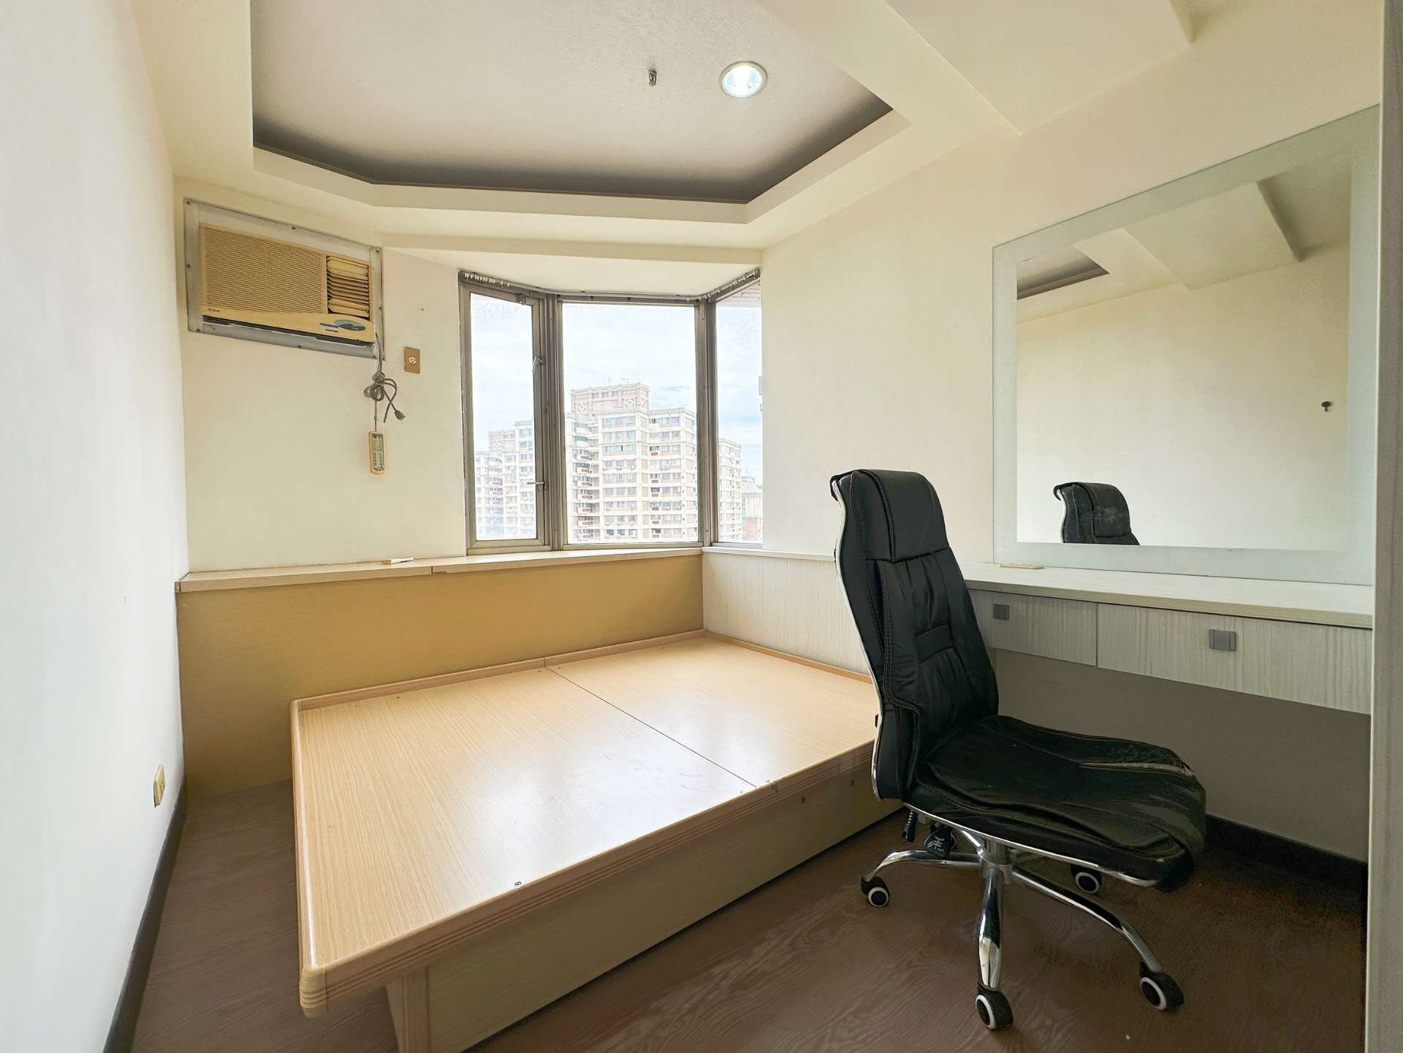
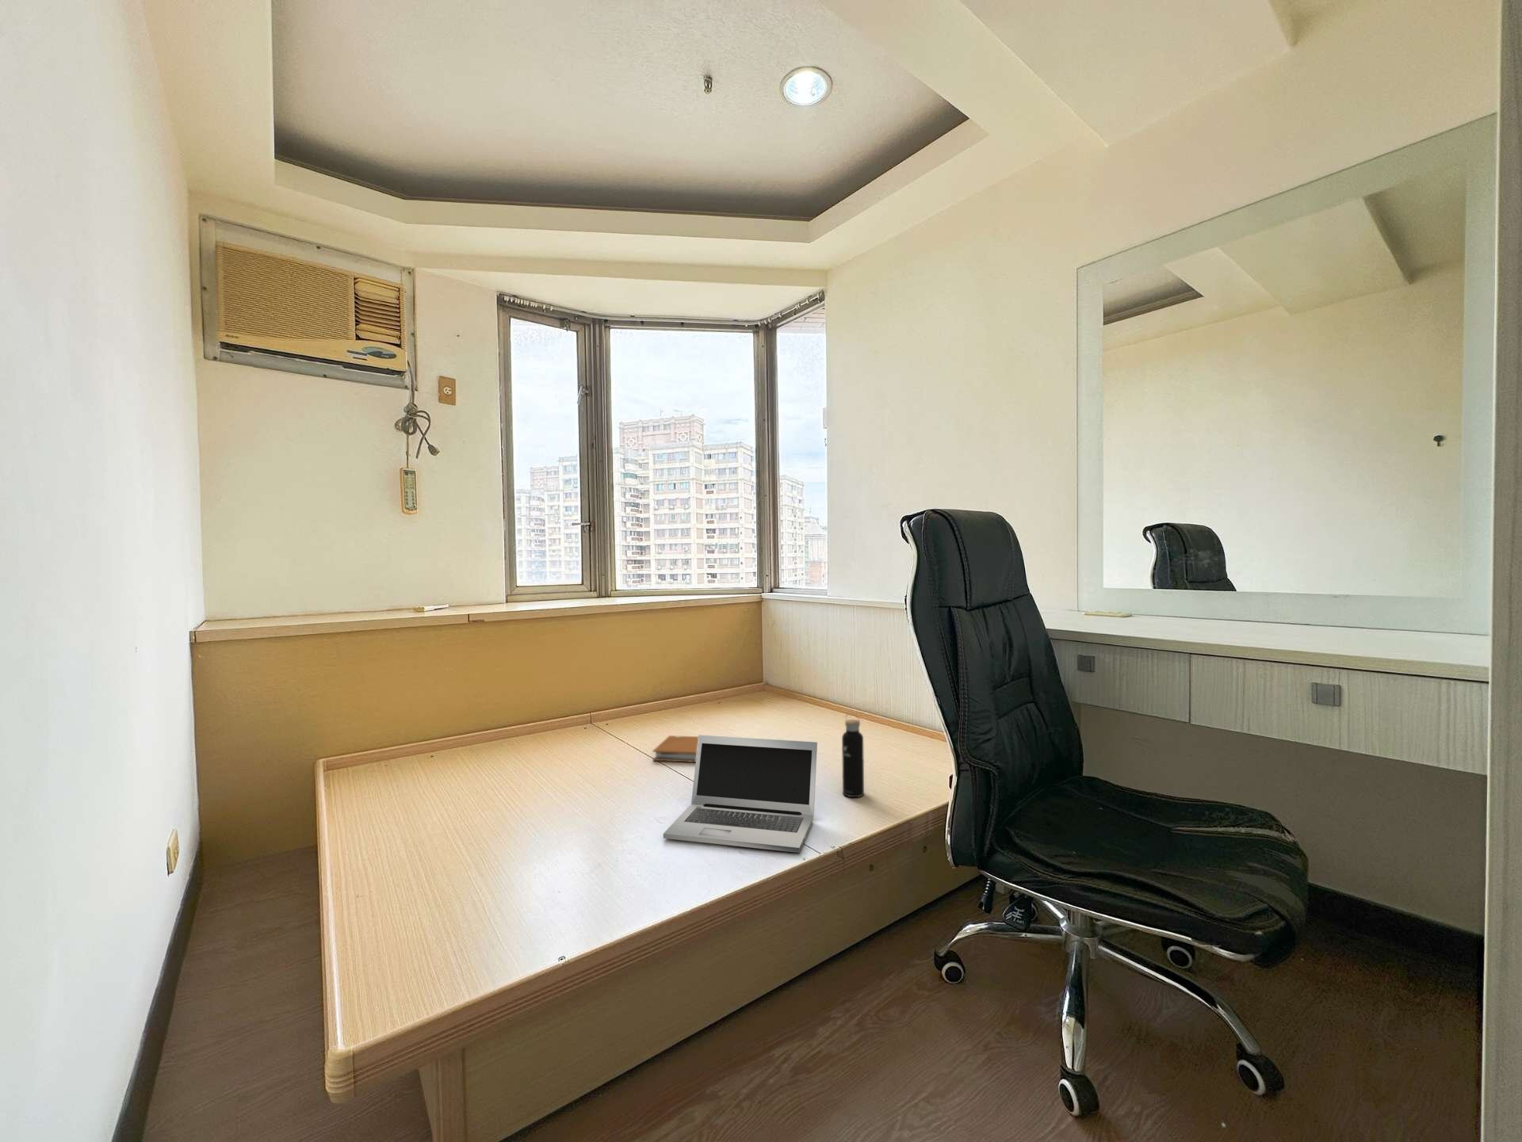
+ water bottle [841,713,865,798]
+ notebook [651,734,698,763]
+ laptop [663,734,818,854]
